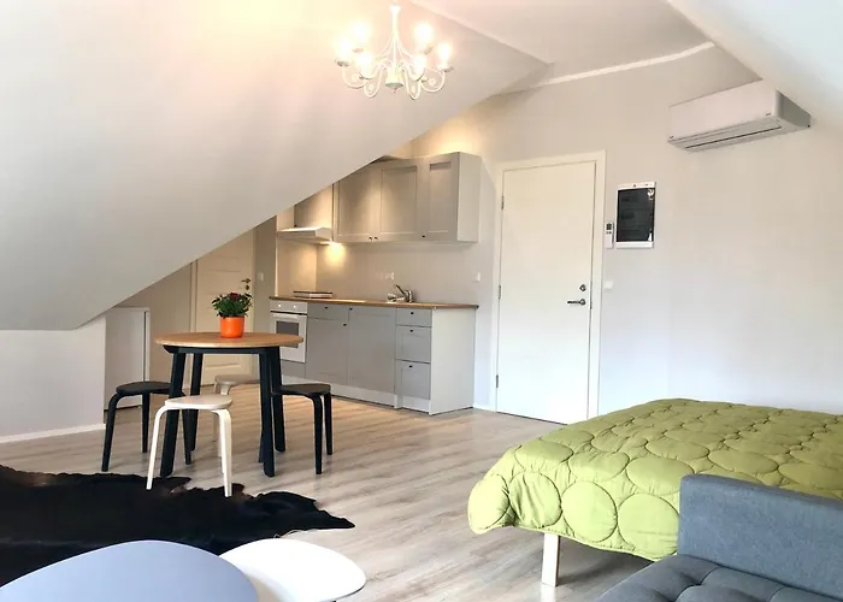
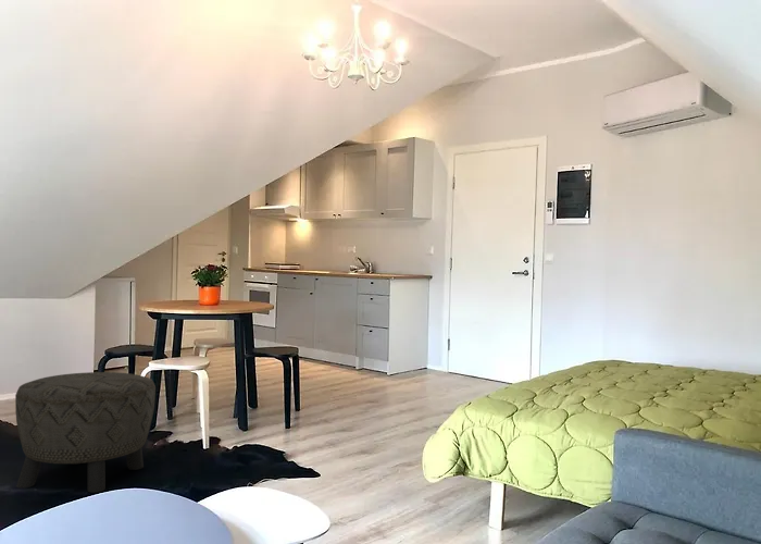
+ ottoman [14,371,157,494]
